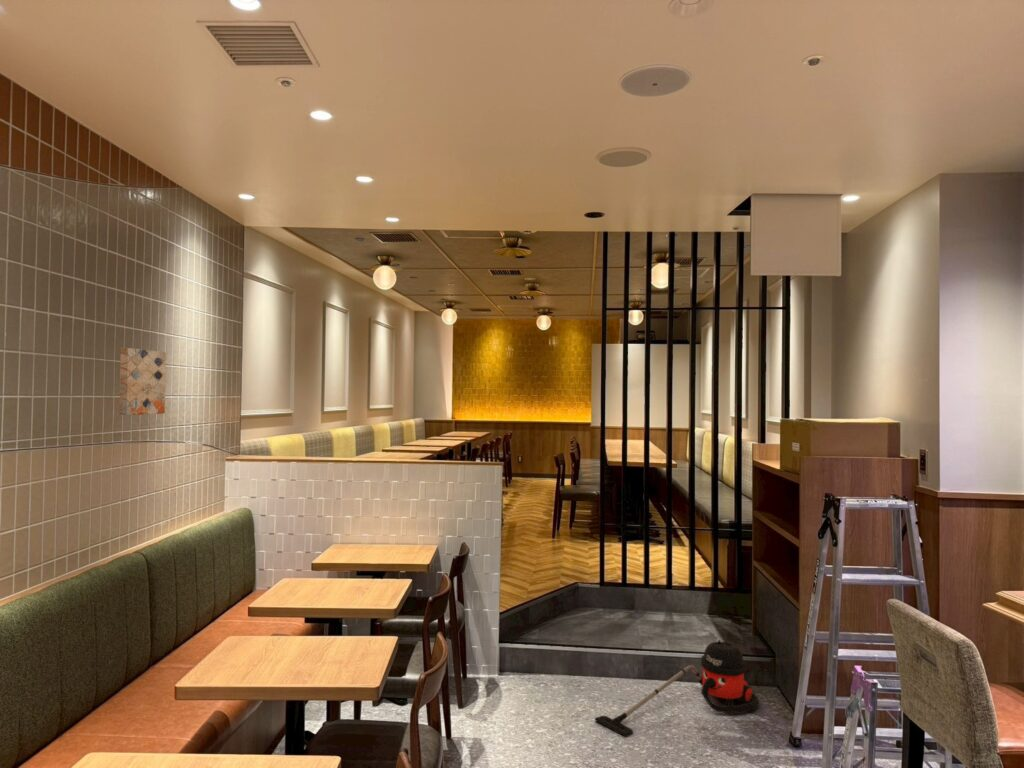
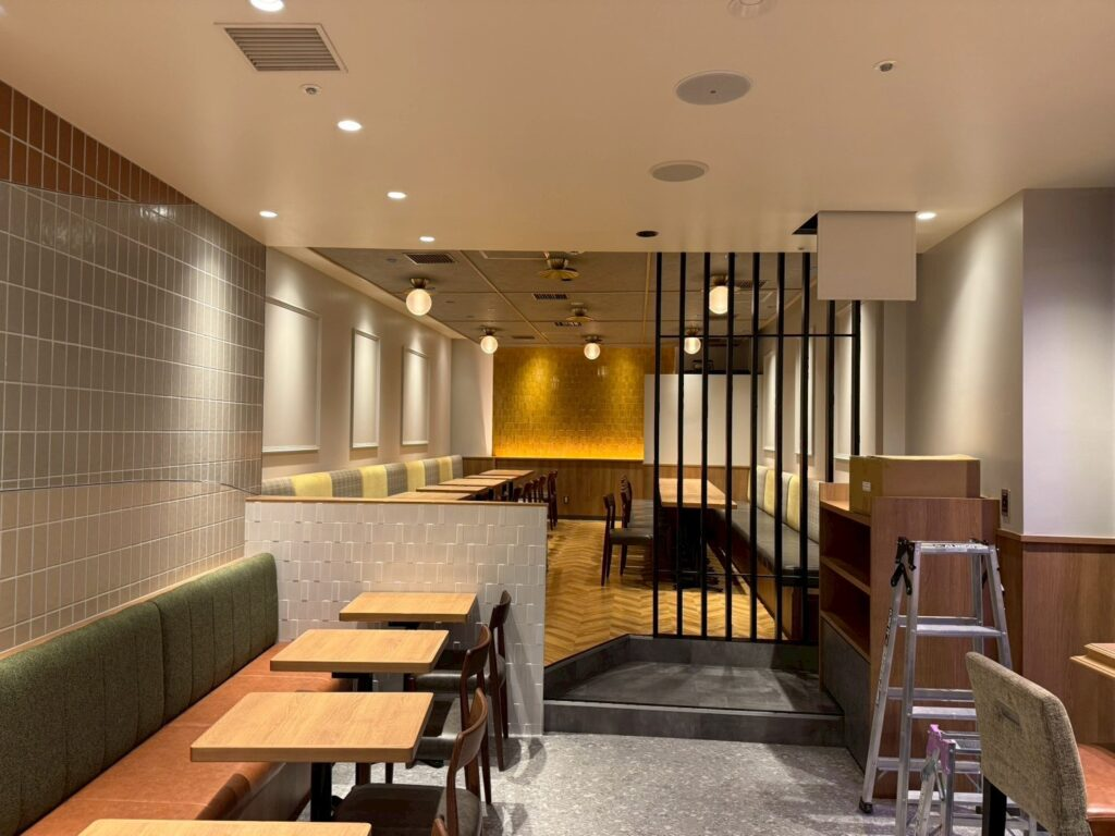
- wall art [118,347,167,416]
- vacuum cleaner [594,639,760,738]
